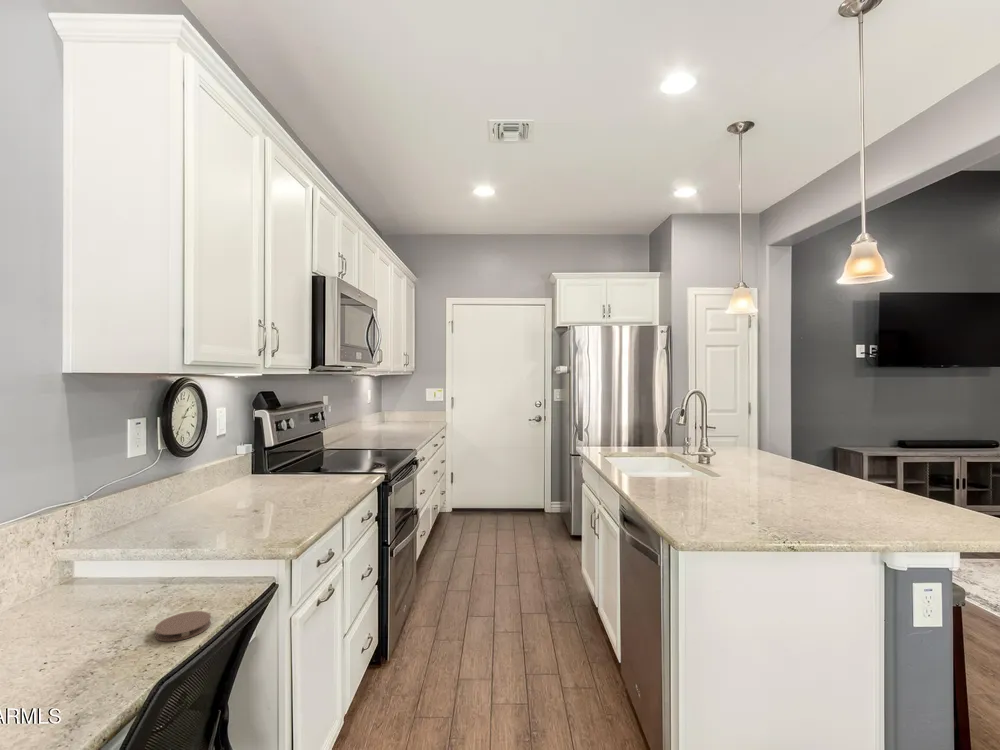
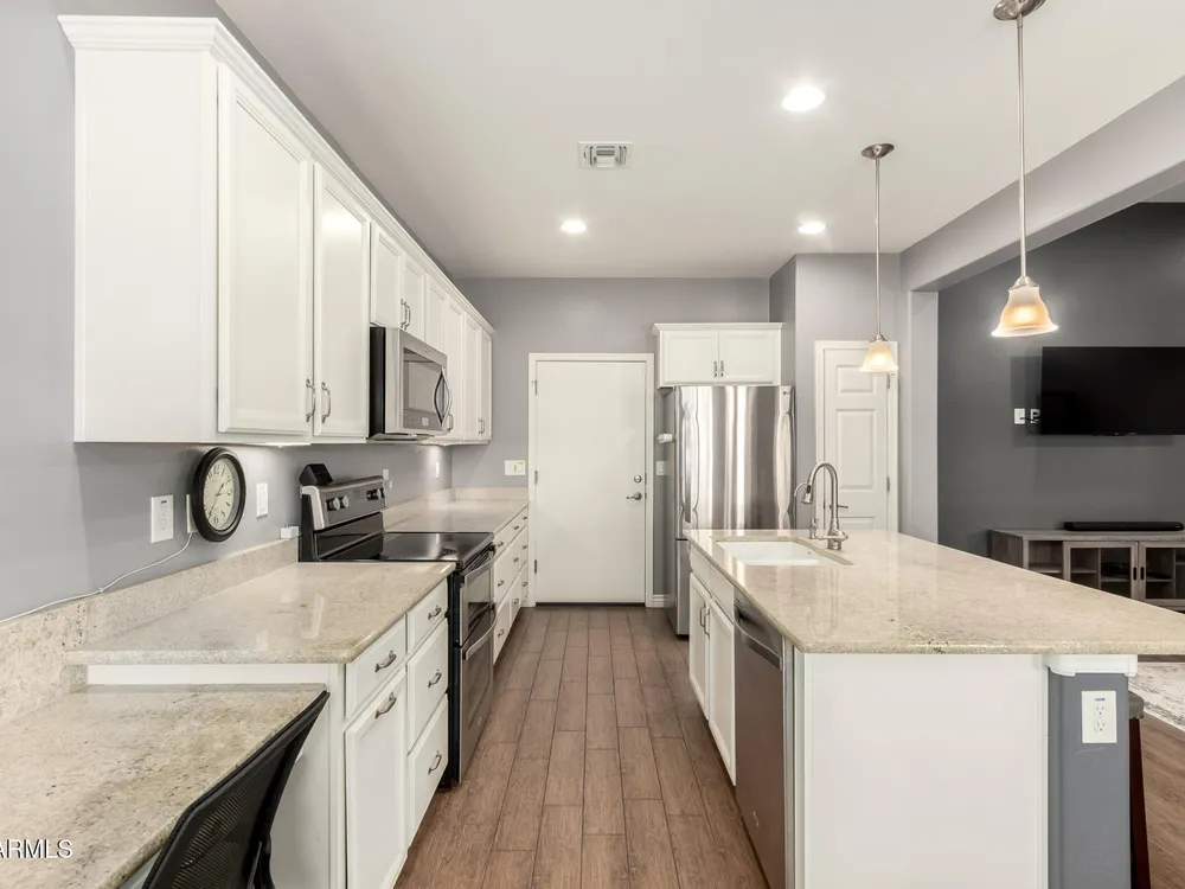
- coaster [154,610,212,642]
